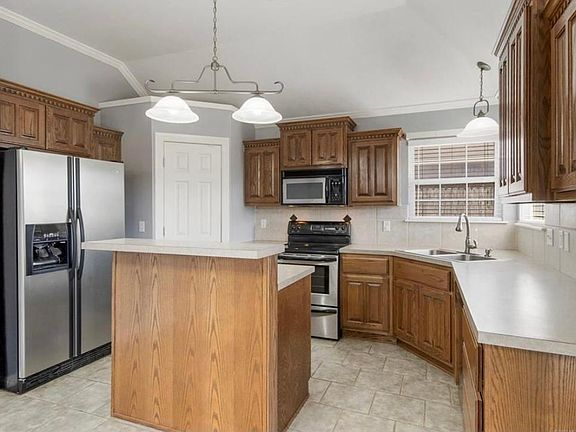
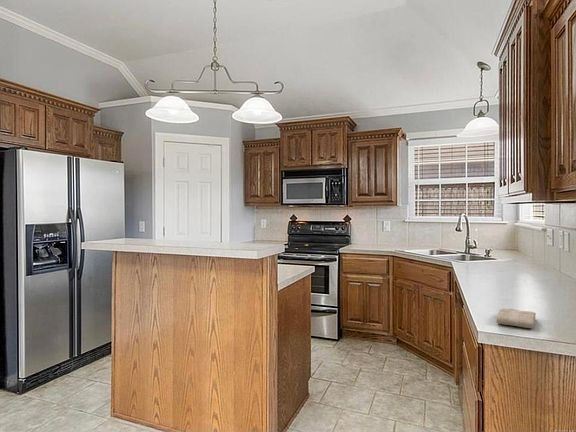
+ washcloth [496,307,537,329]
